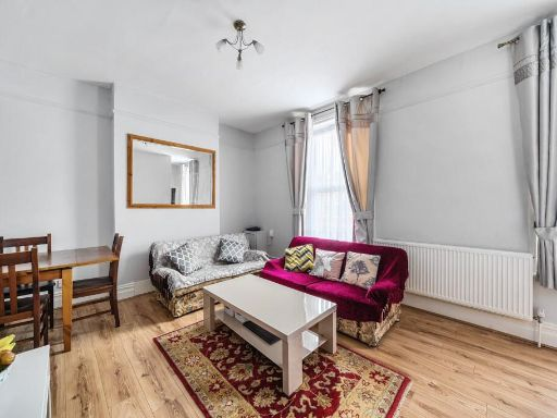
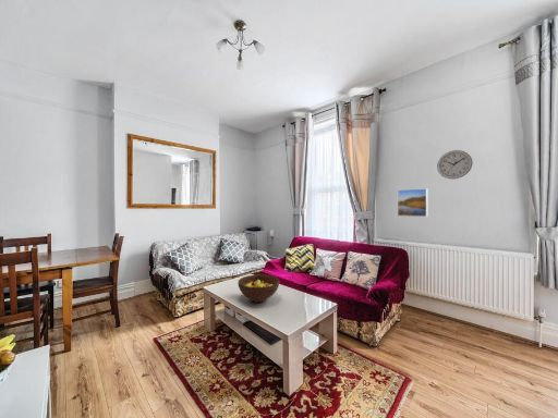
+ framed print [397,187,429,218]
+ wall clock [436,149,474,181]
+ fruit bowl [236,273,280,304]
